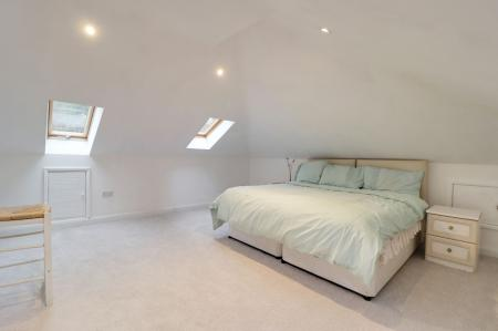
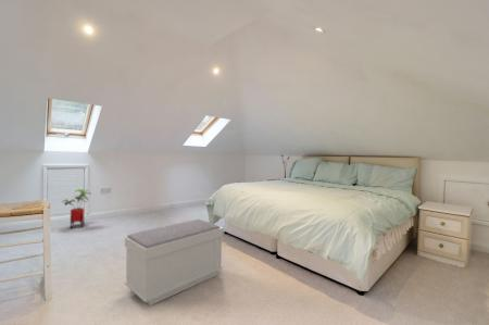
+ bench [124,218,224,307]
+ house plant [61,188,92,229]
